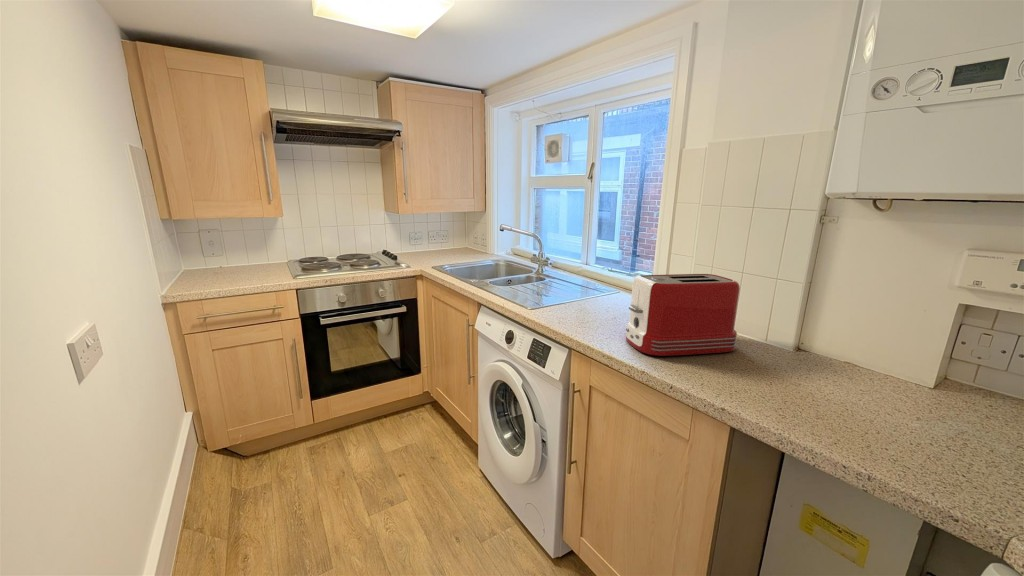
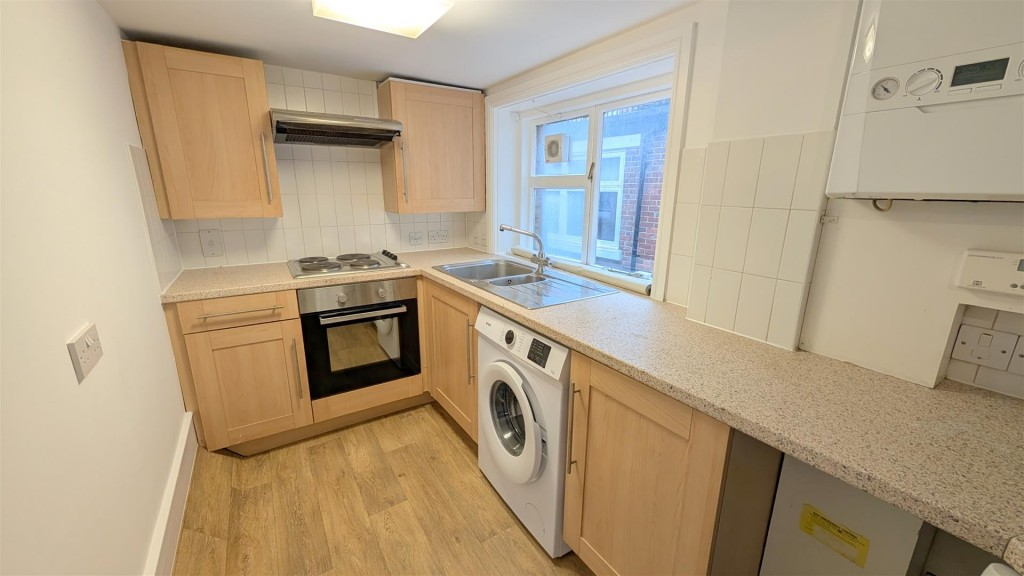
- toaster [625,273,741,357]
